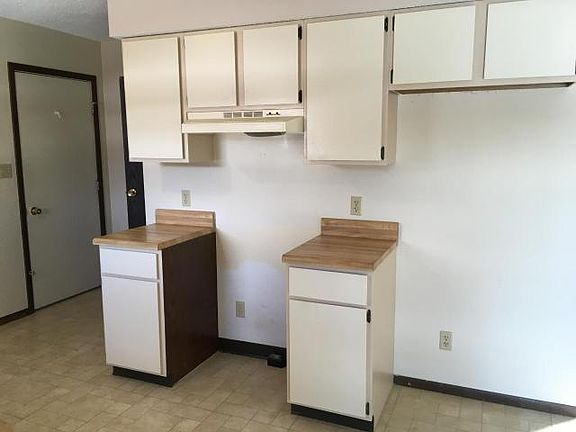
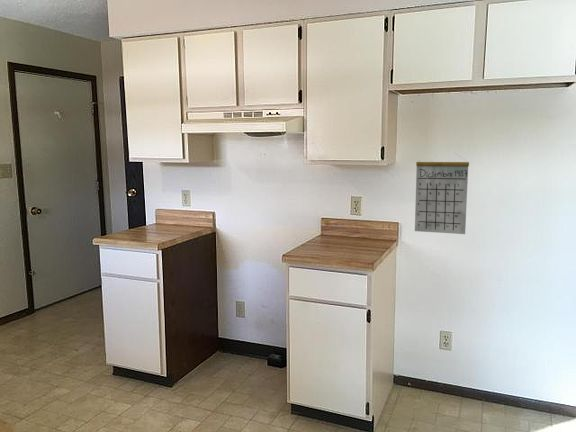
+ calendar [414,152,470,235]
